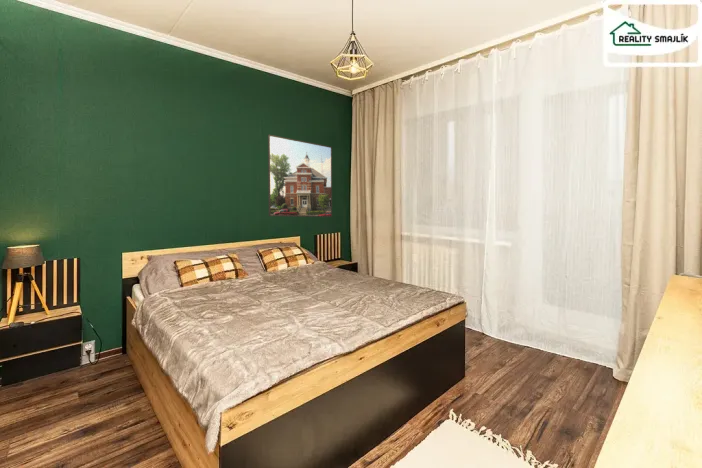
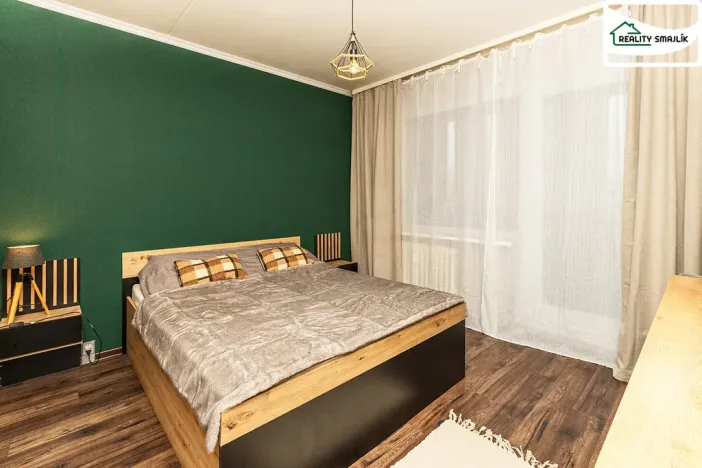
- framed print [267,134,333,218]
